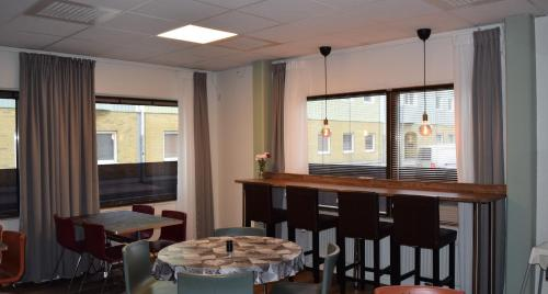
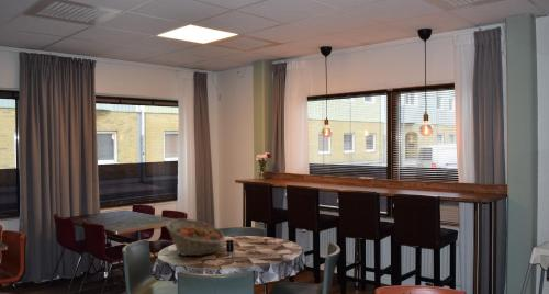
+ fruit basket [165,217,226,257]
